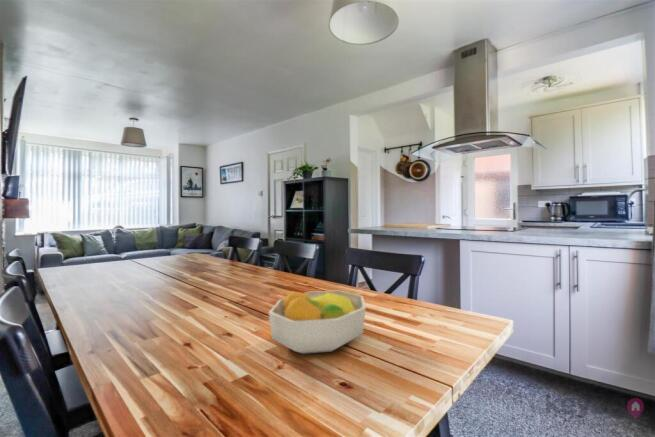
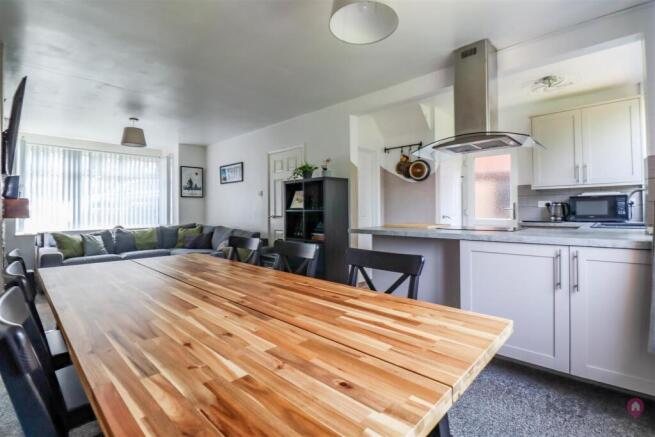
- fruit bowl [268,290,367,355]
